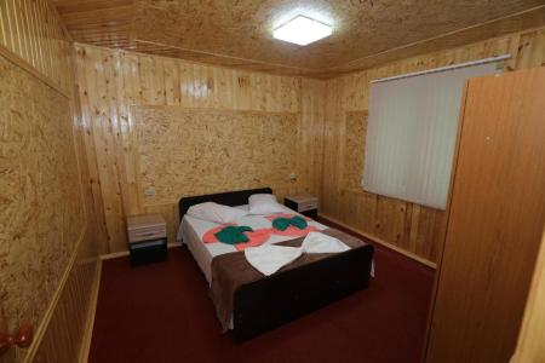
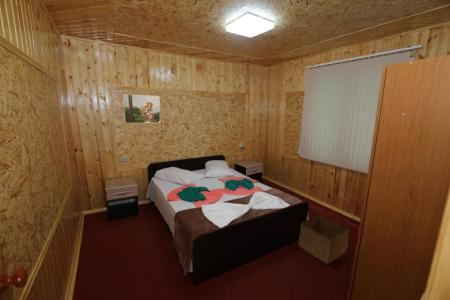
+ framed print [122,93,161,124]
+ storage bin [298,214,351,265]
